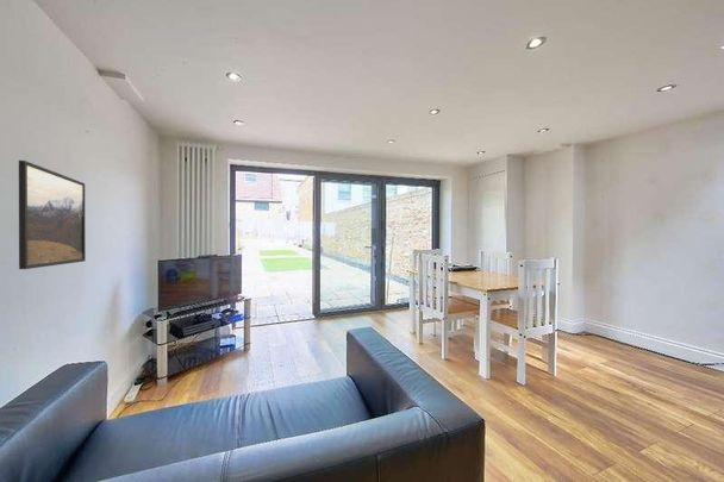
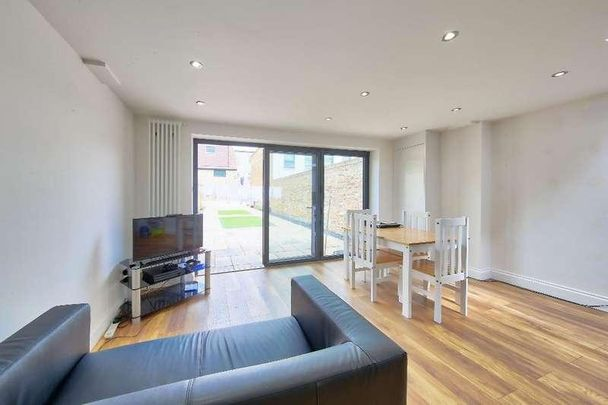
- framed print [18,159,87,270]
